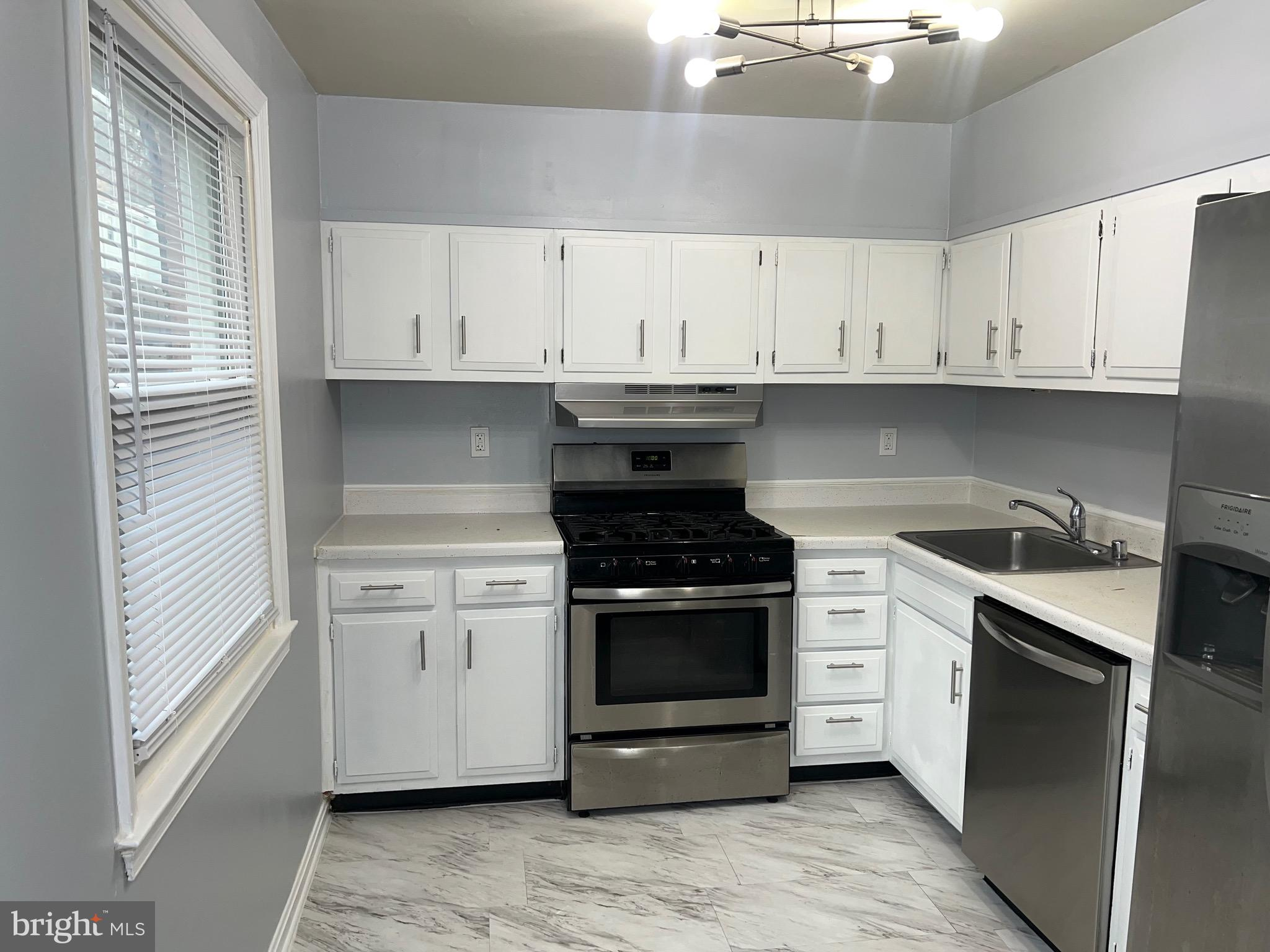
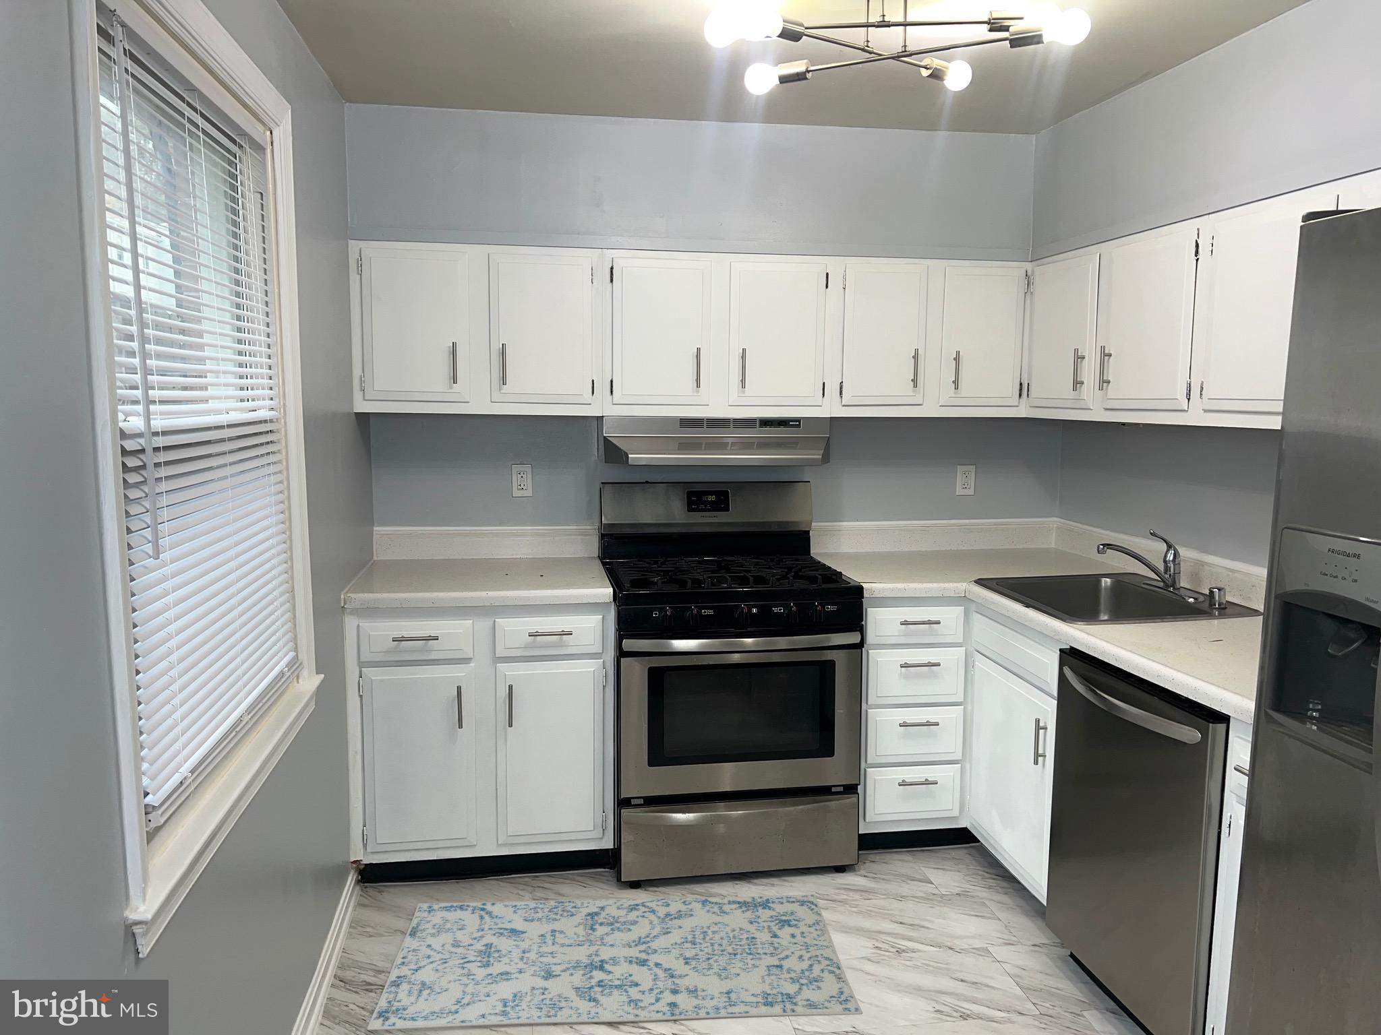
+ rug [366,894,863,1031]
